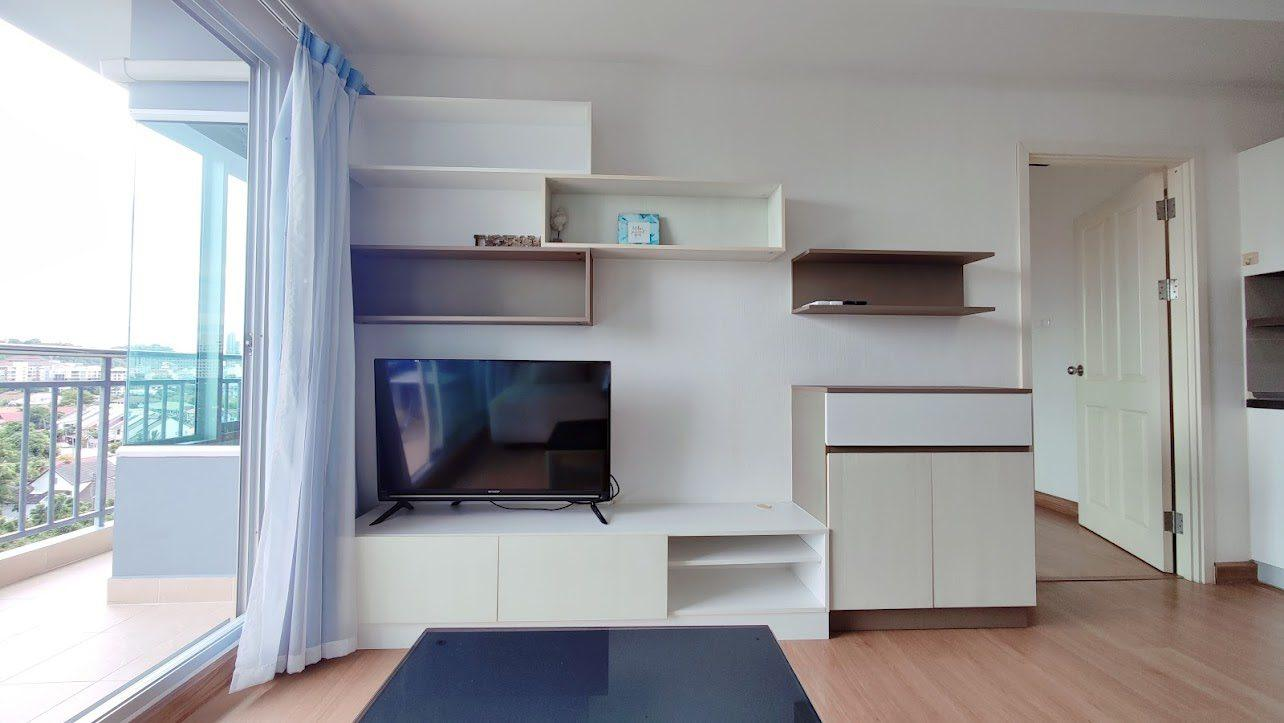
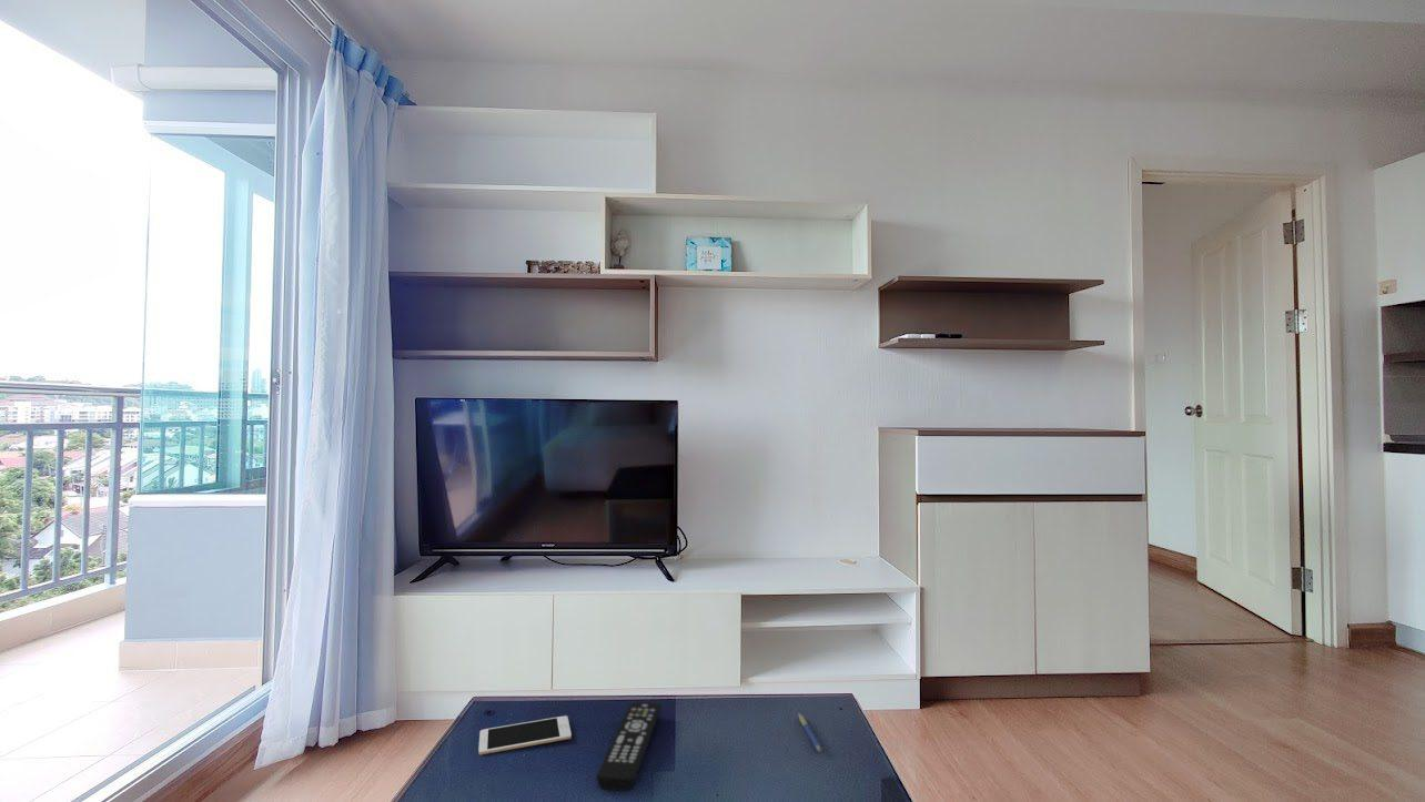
+ pen [797,712,822,753]
+ remote control [595,701,663,792]
+ cell phone [477,714,573,755]
